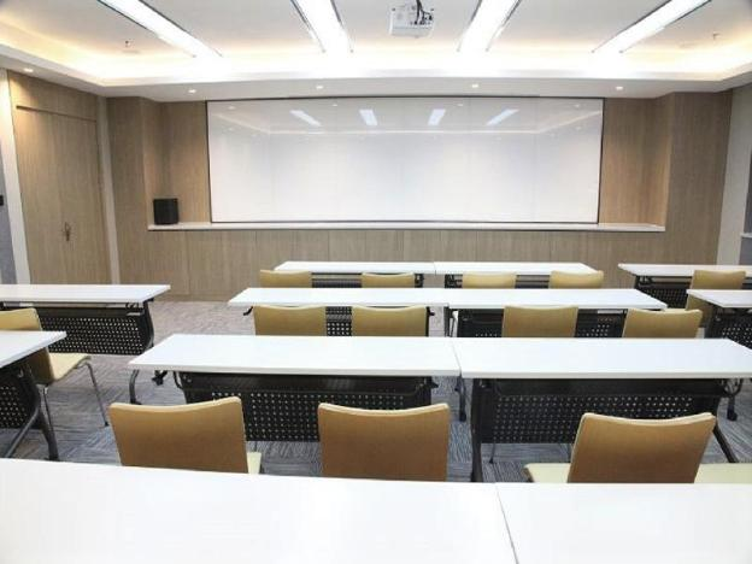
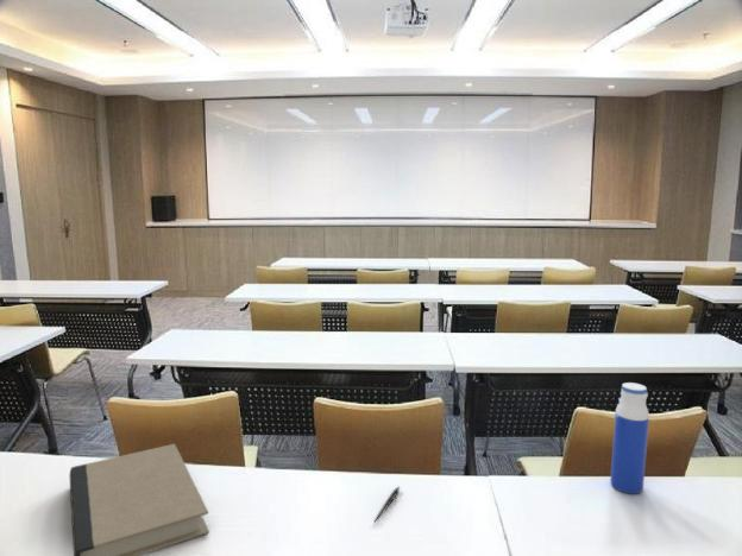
+ water bottle [609,381,650,494]
+ book [68,443,210,556]
+ pen [373,485,401,523]
